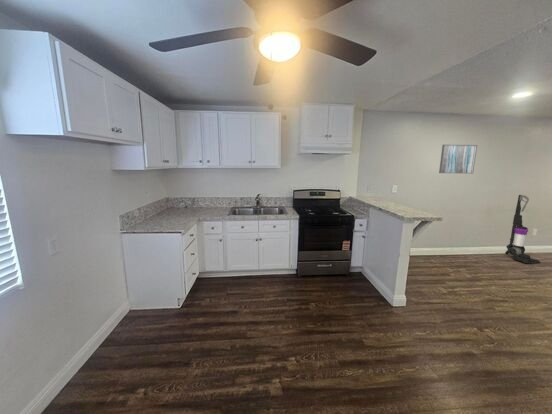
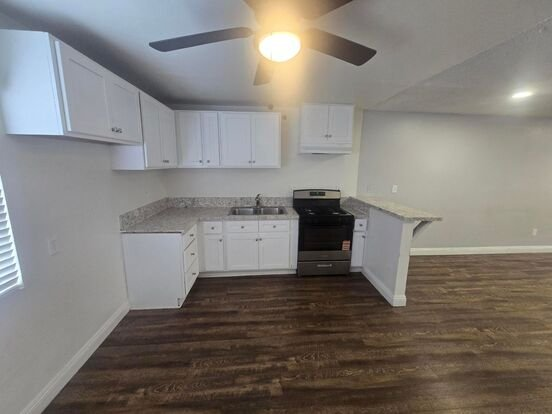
- vacuum cleaner [504,194,541,264]
- wall art [438,144,478,175]
